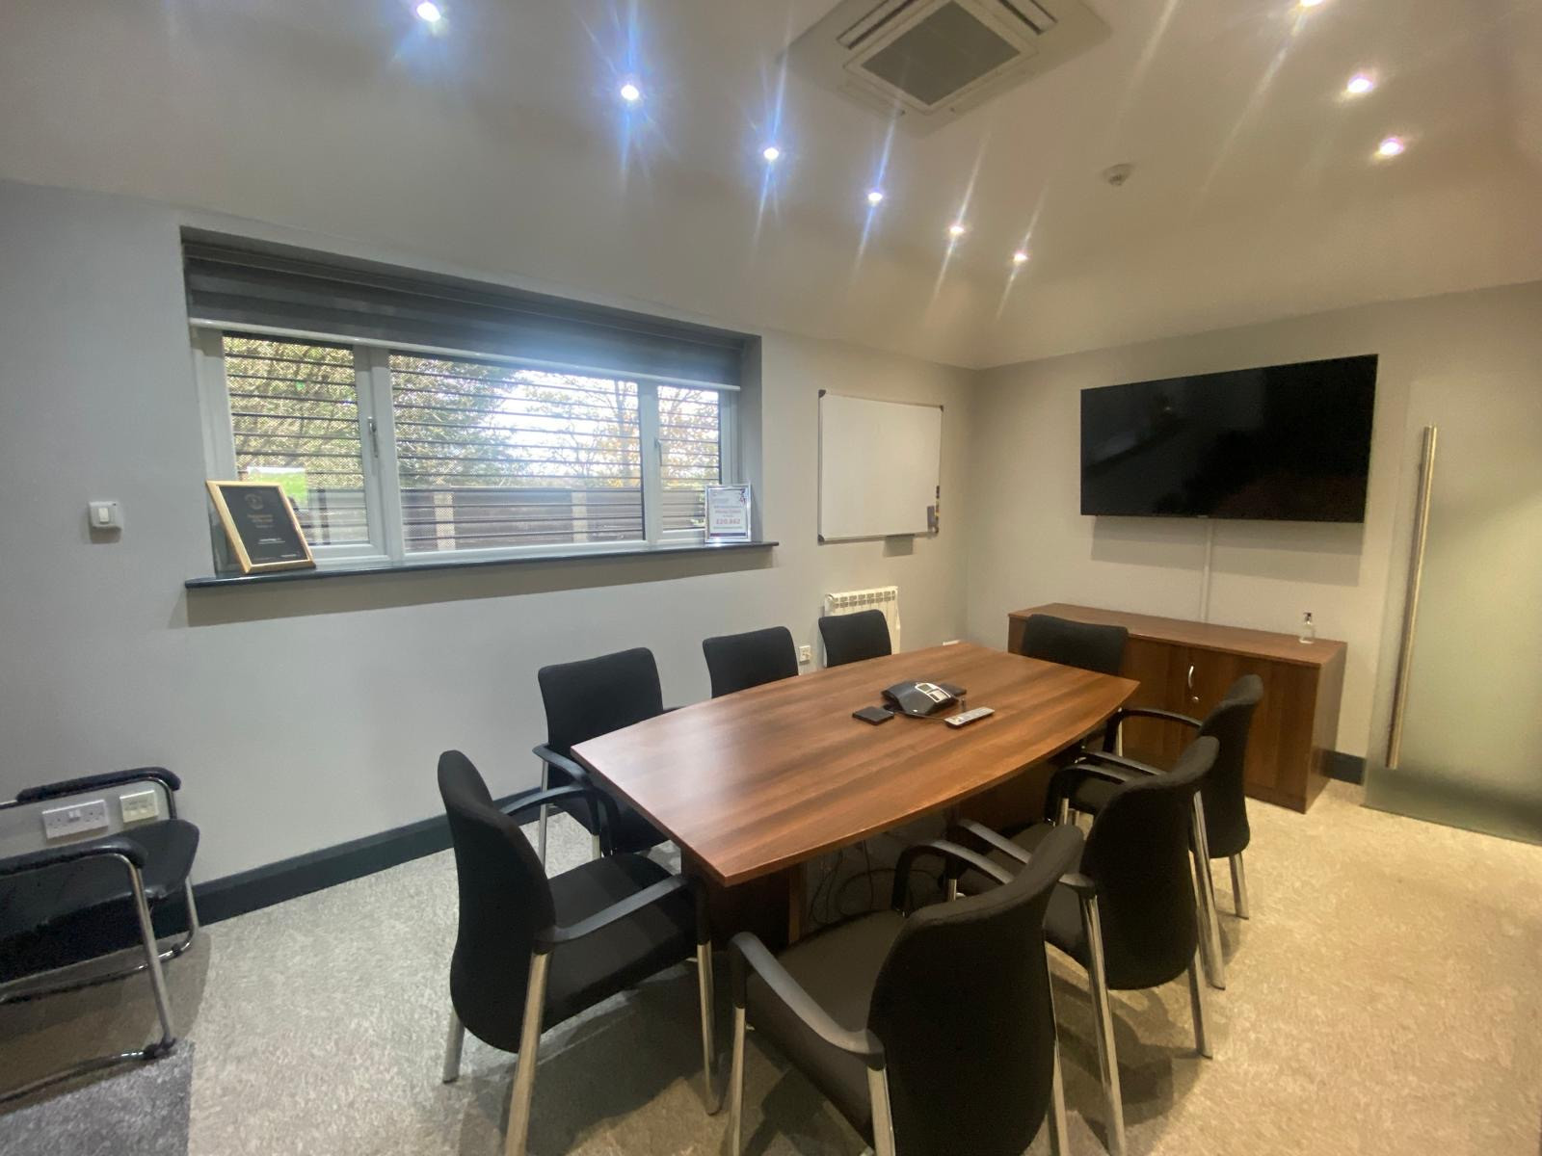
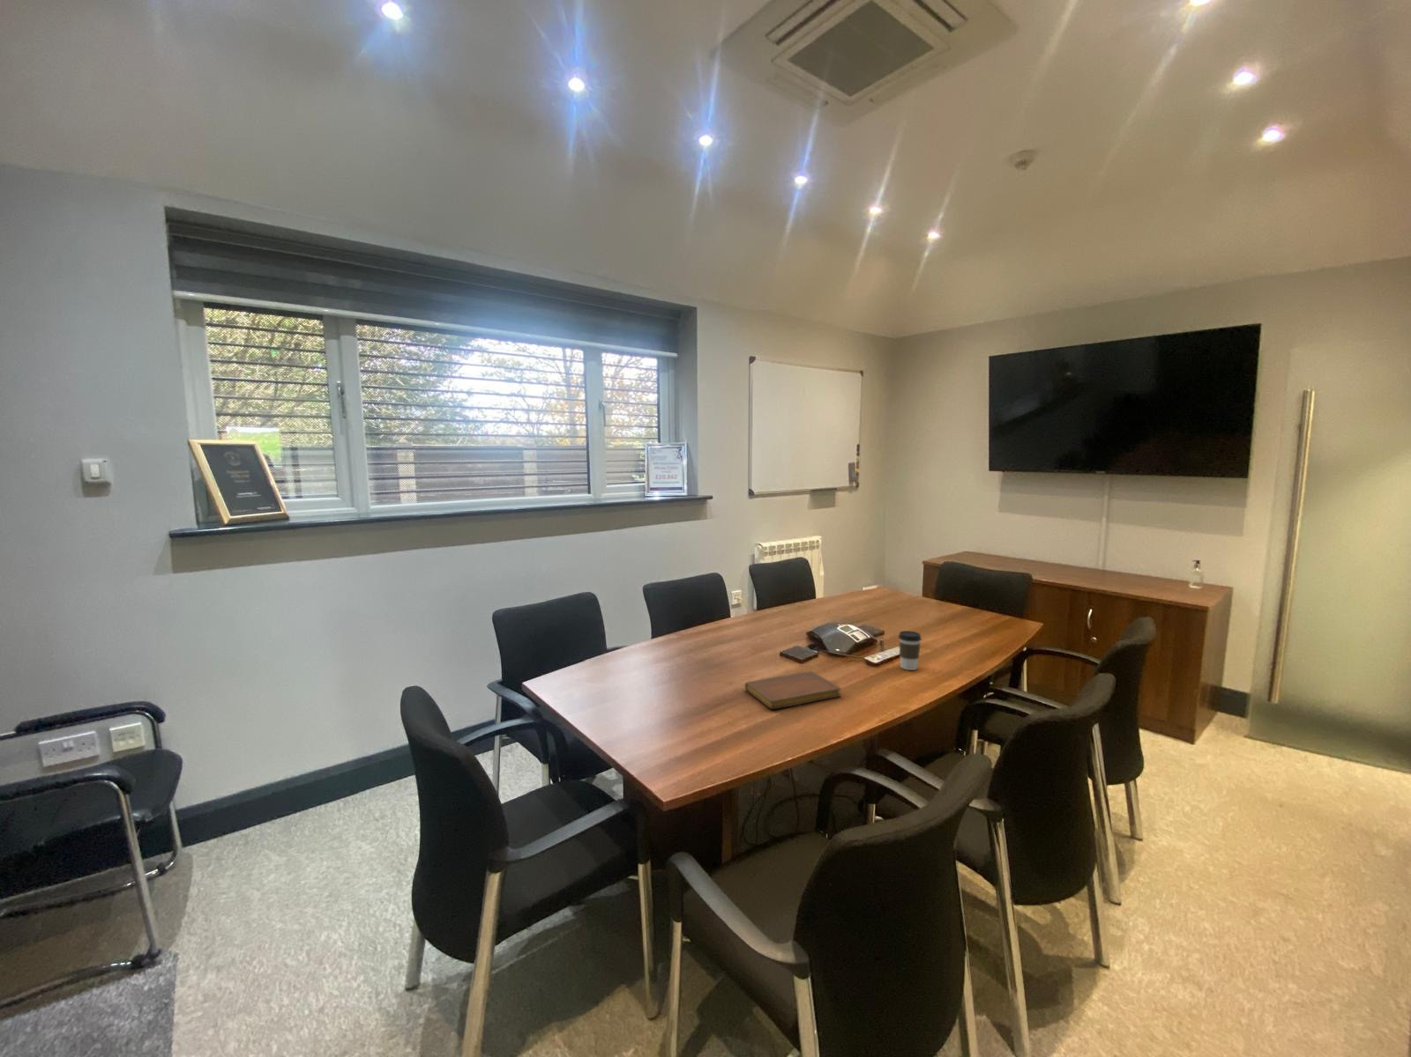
+ coffee cup [898,630,922,672]
+ notebook [744,671,842,709]
